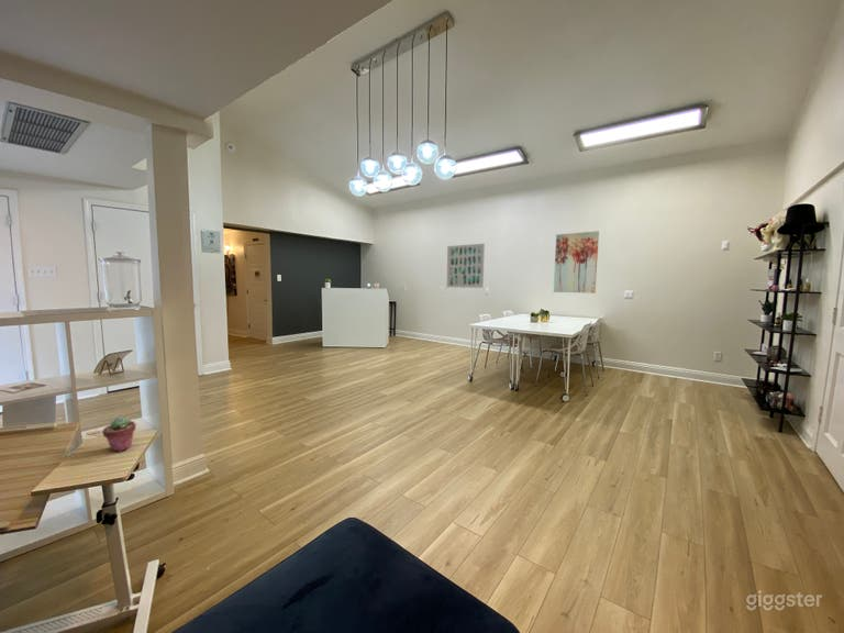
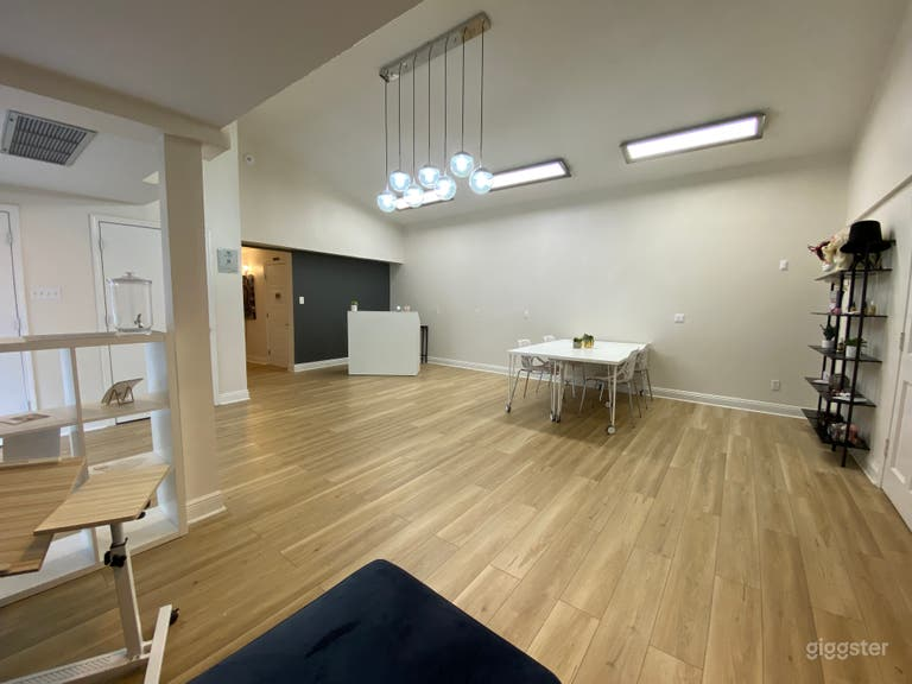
- wall art [553,230,600,295]
- potted succulent [101,415,137,453]
- wall art [446,243,486,289]
